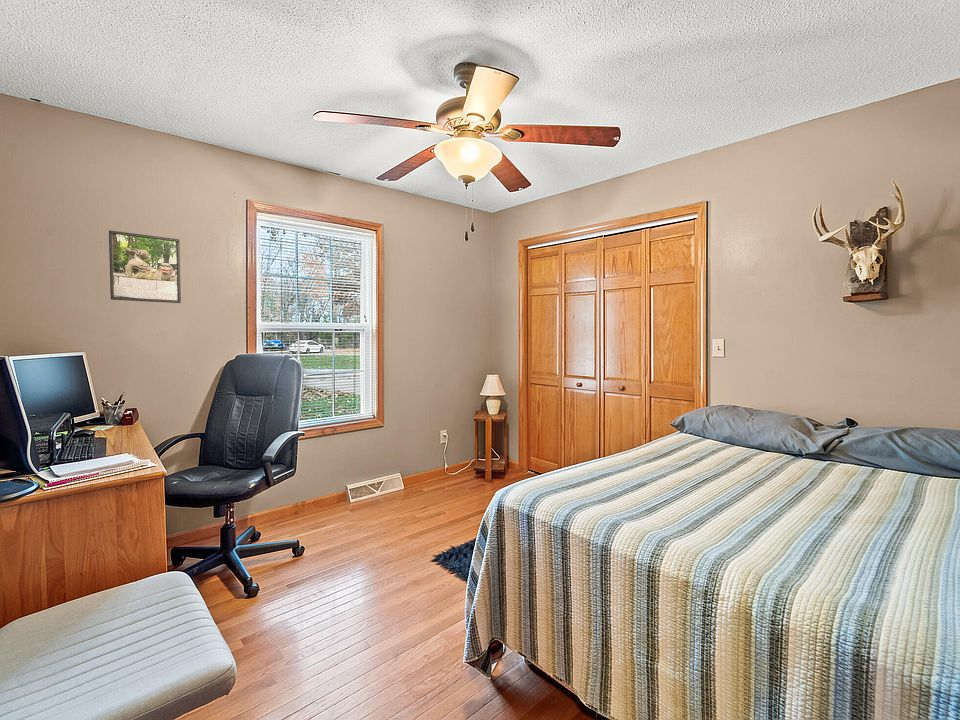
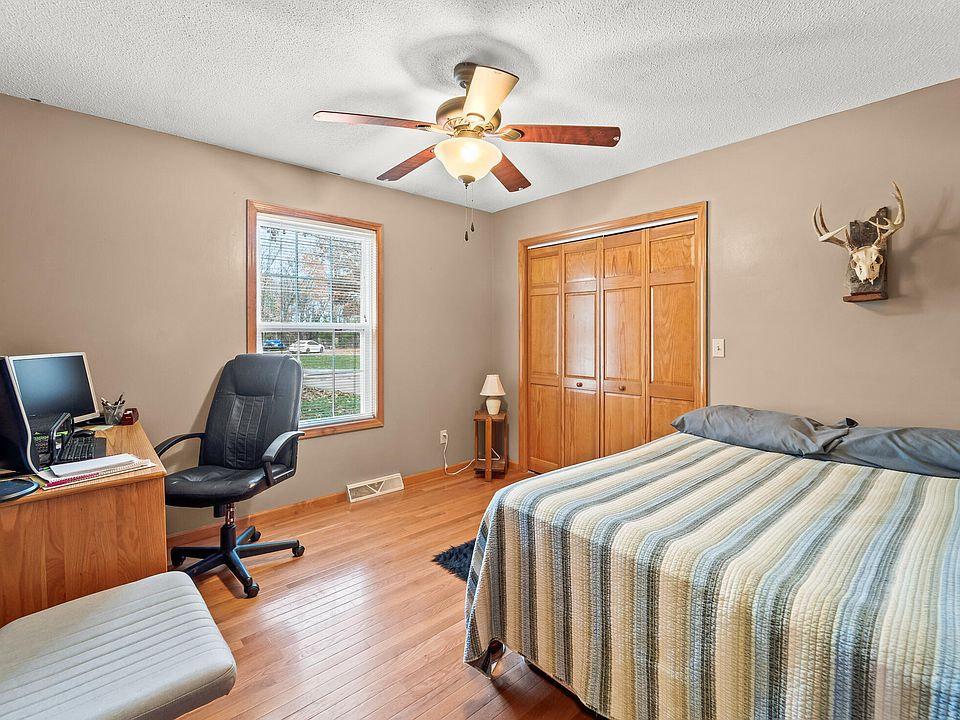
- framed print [108,229,182,304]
